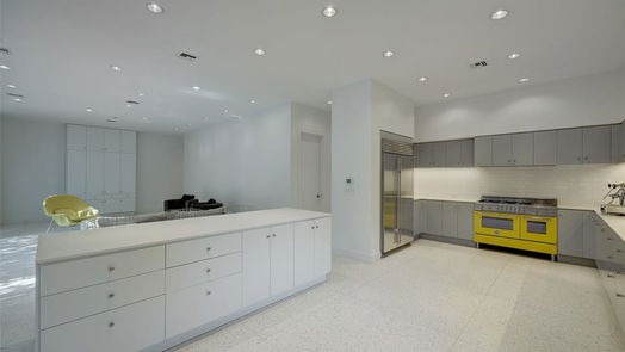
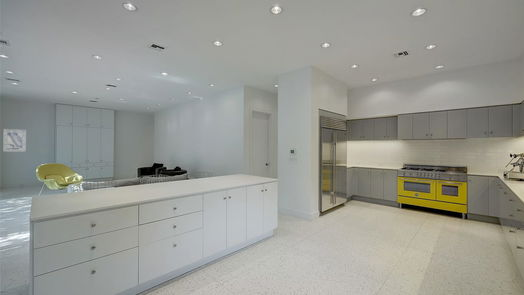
+ wall art [2,128,27,153]
